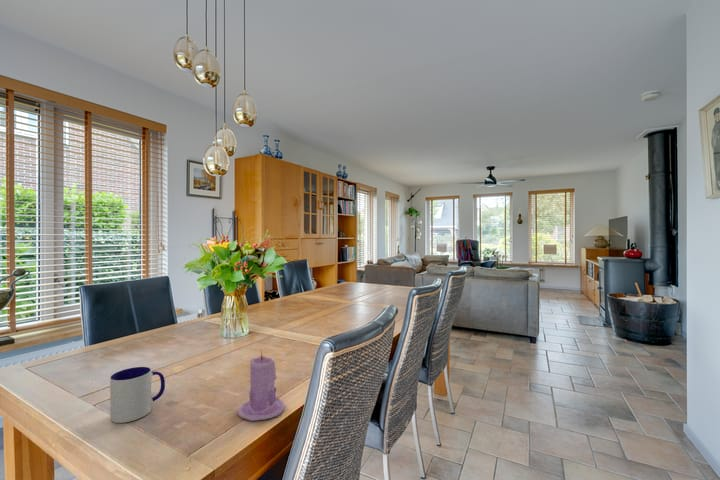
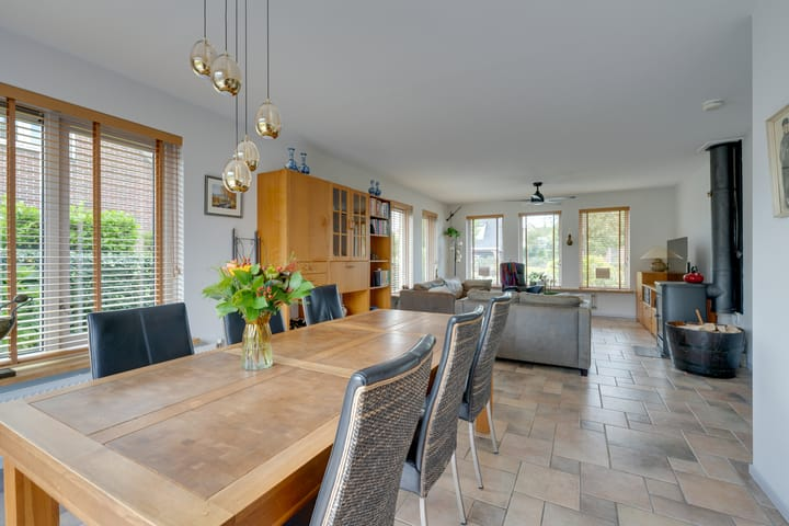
- candle [236,349,286,422]
- mug [109,366,166,424]
